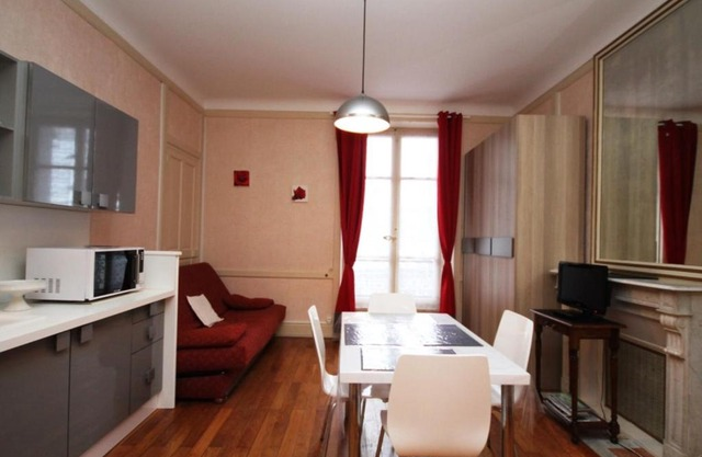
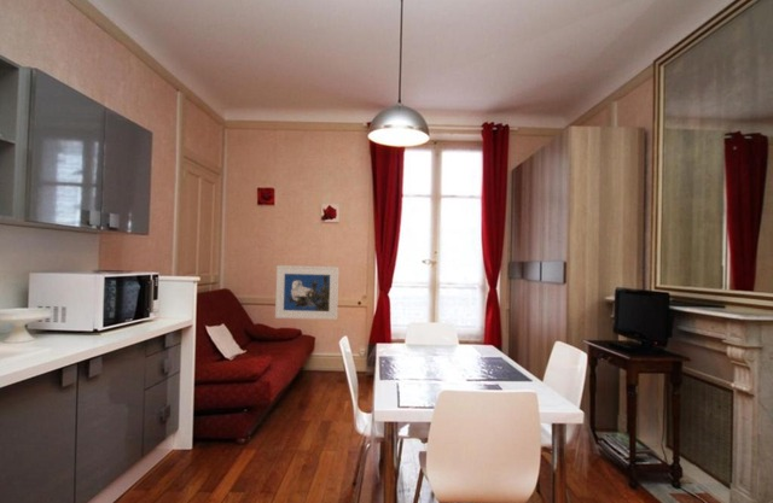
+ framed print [274,264,339,321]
